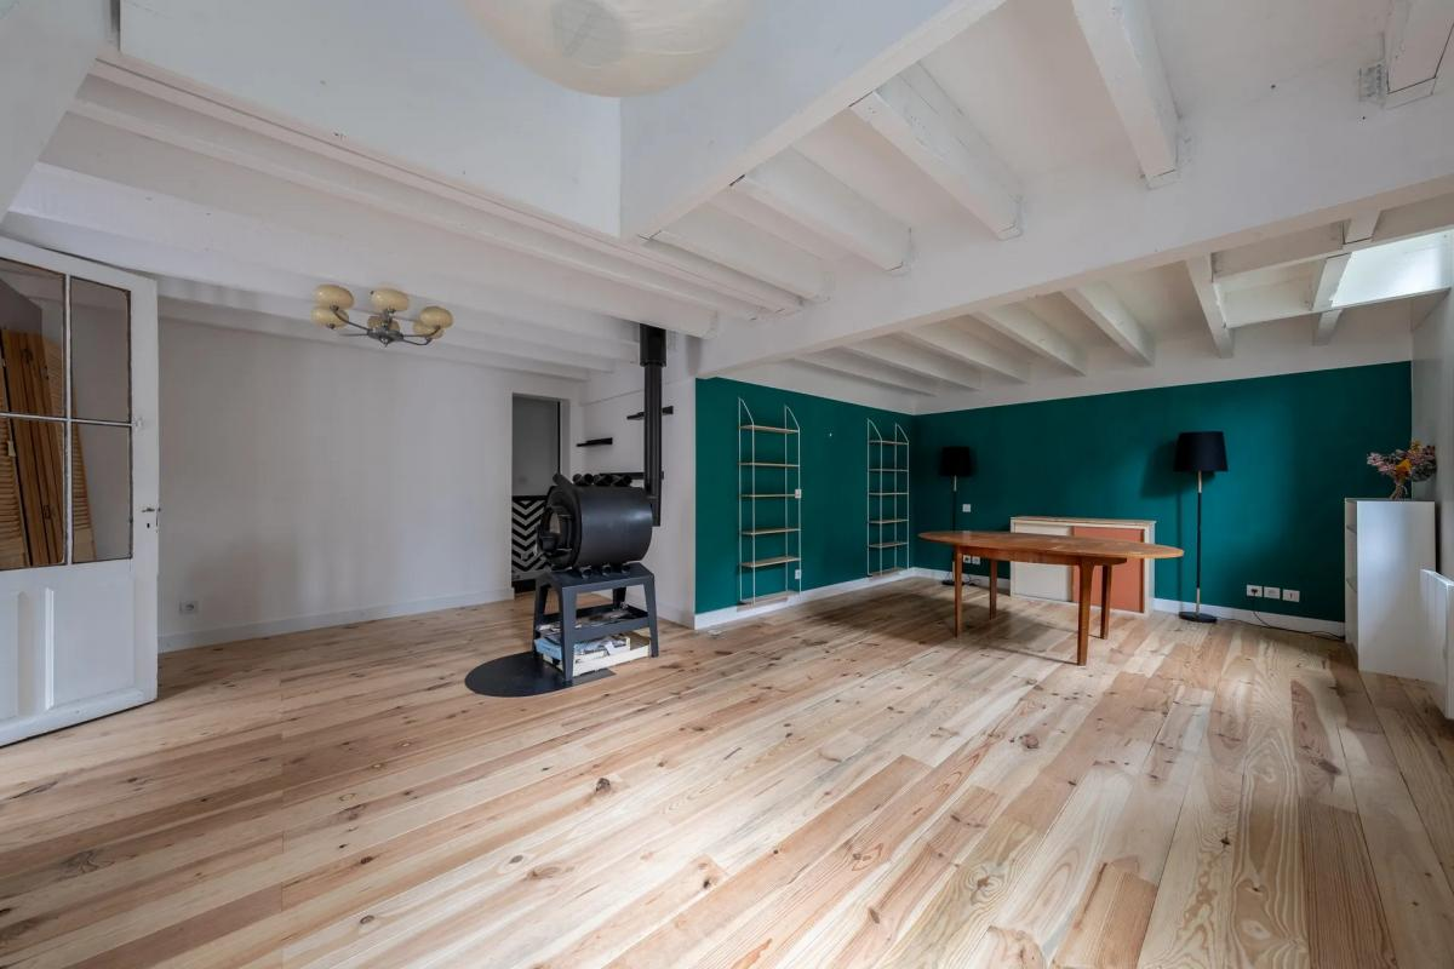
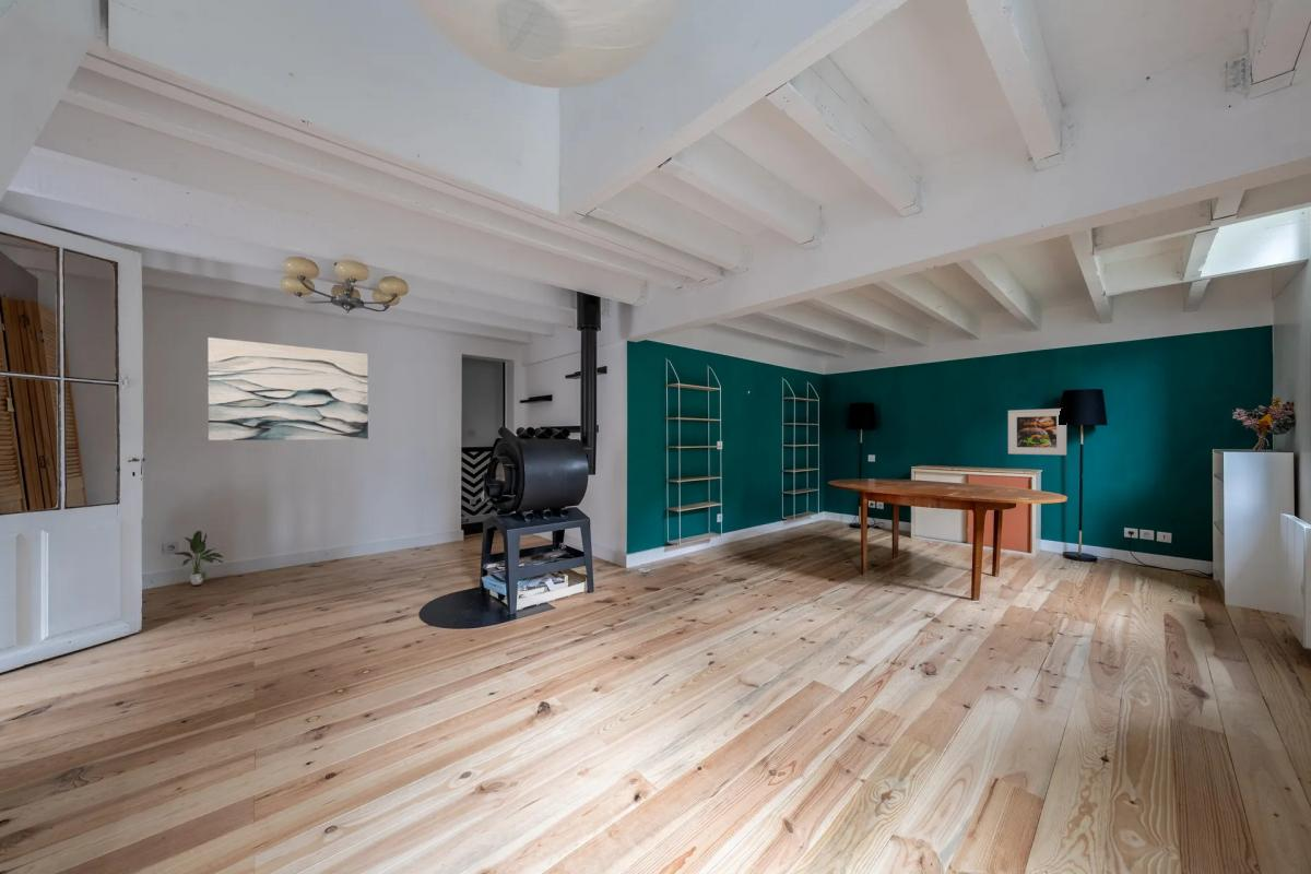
+ potted plant [173,530,224,586]
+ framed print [1007,408,1067,456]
+ wall art [206,336,369,441]
